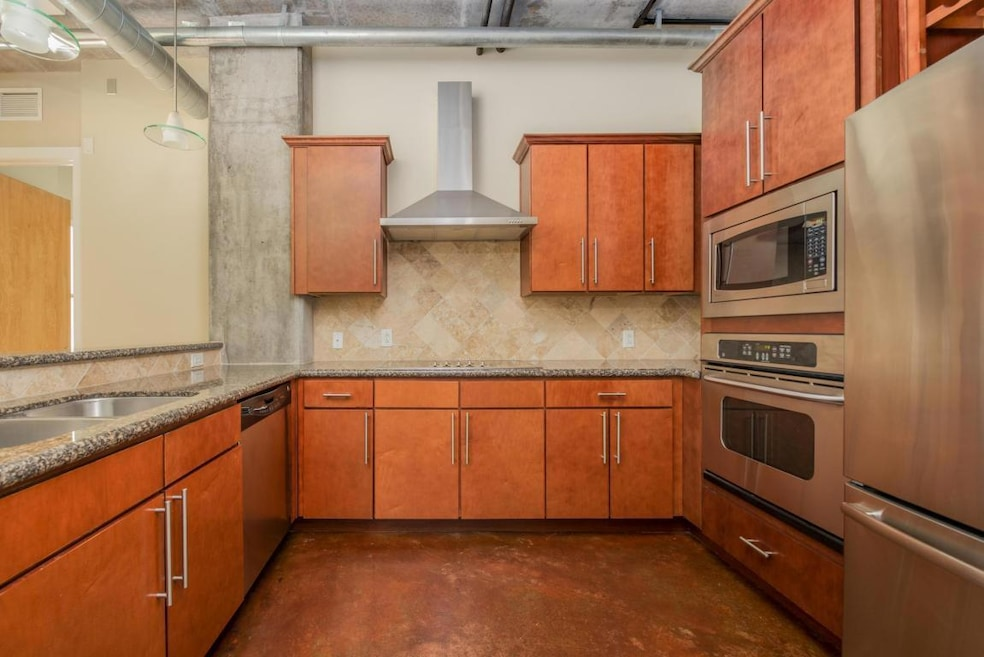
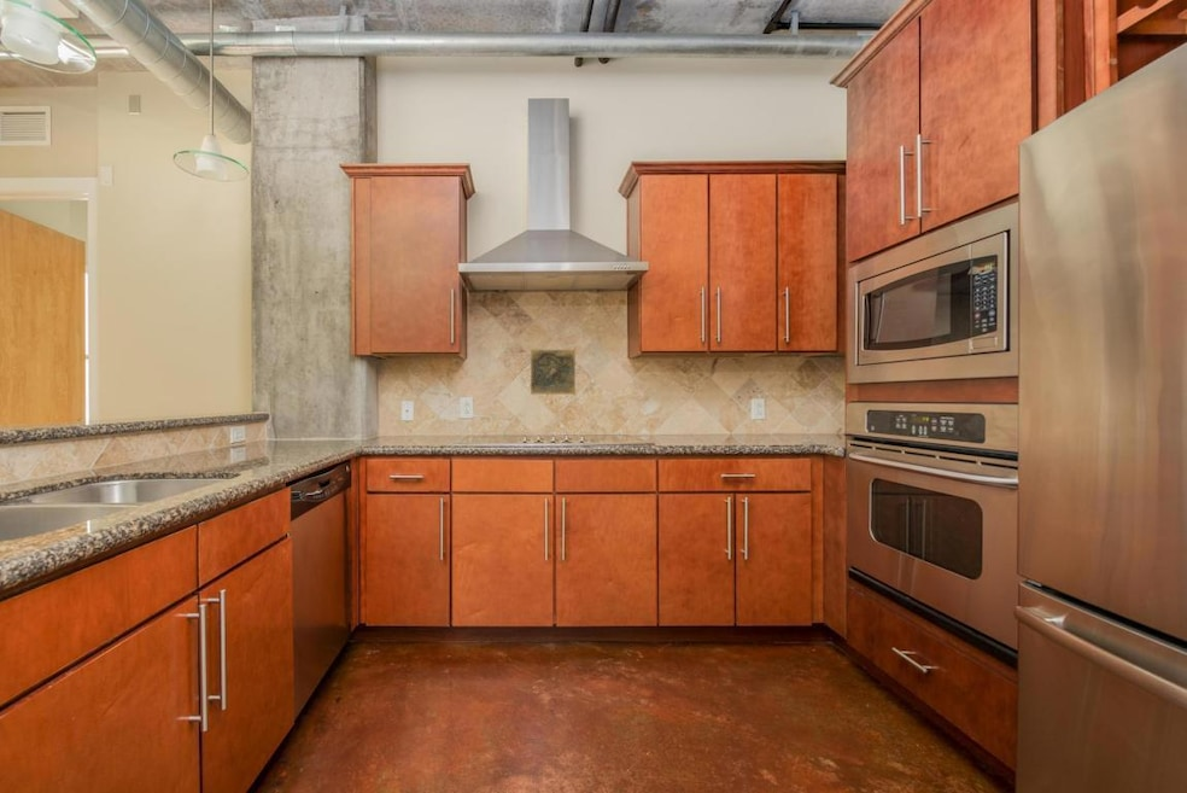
+ decorative tile [530,349,577,395]
